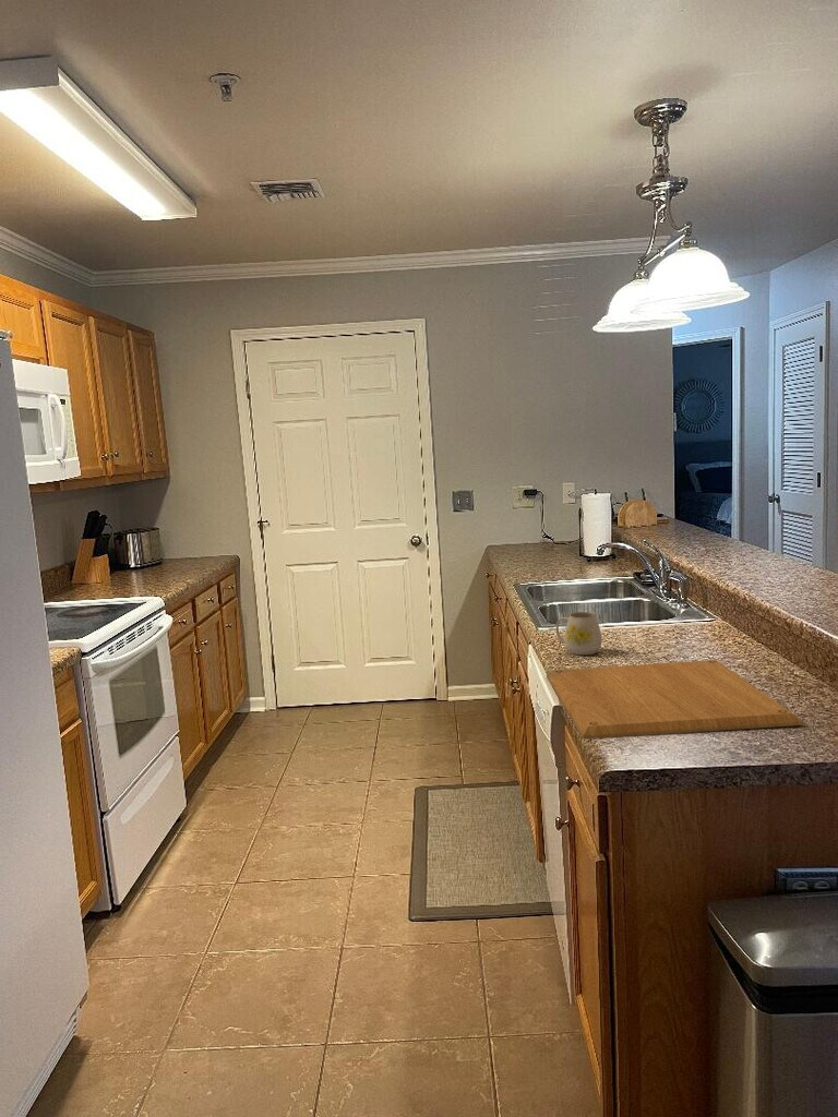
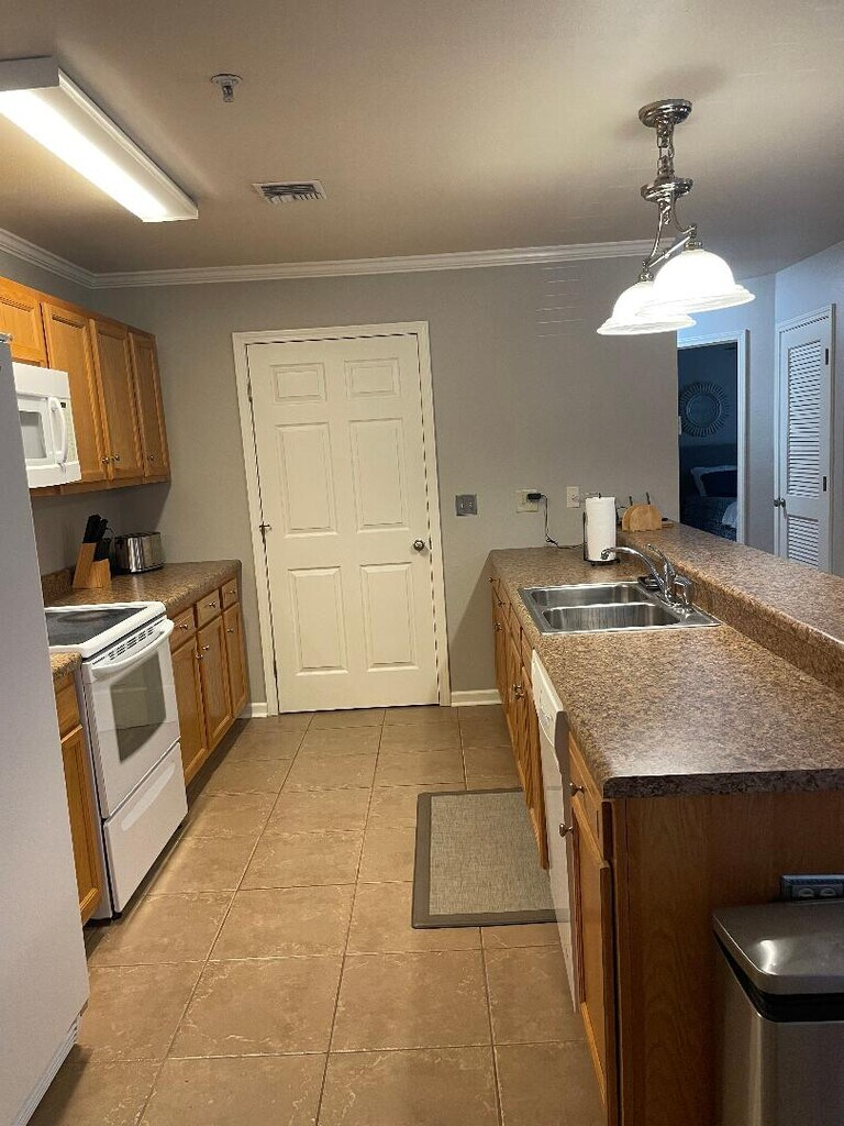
- mug [555,611,603,656]
- chopping board [546,659,804,740]
